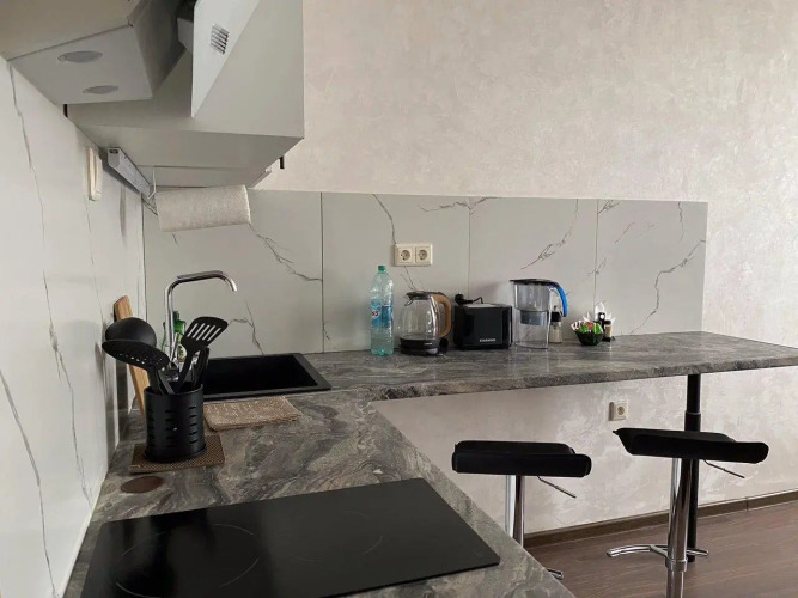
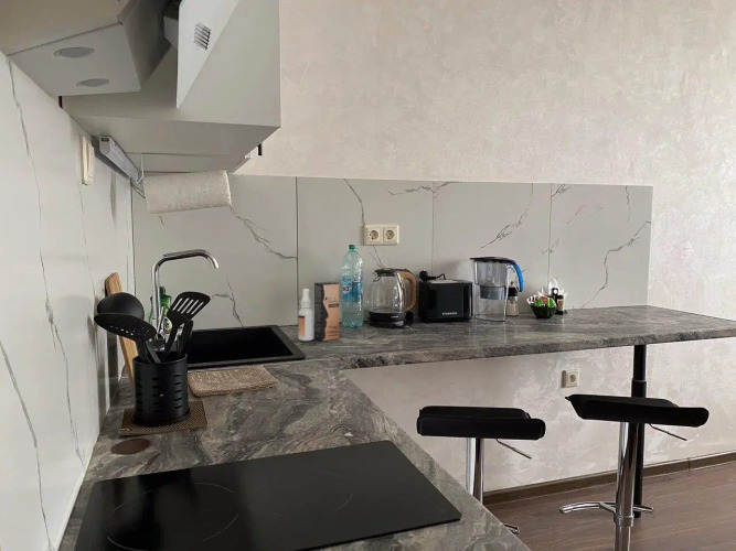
+ spray bottle [297,281,340,342]
